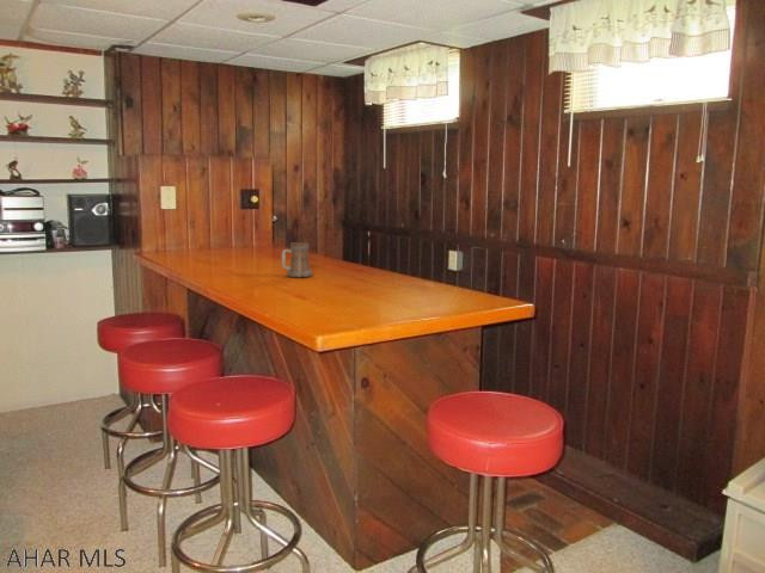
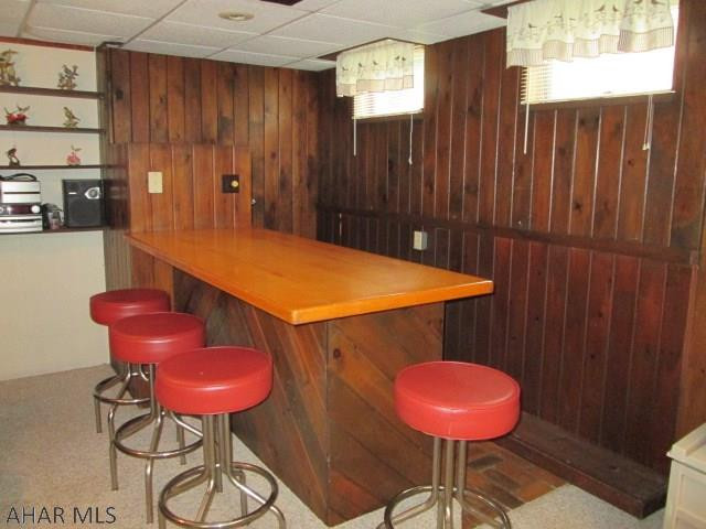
- beer mug [281,241,313,278]
